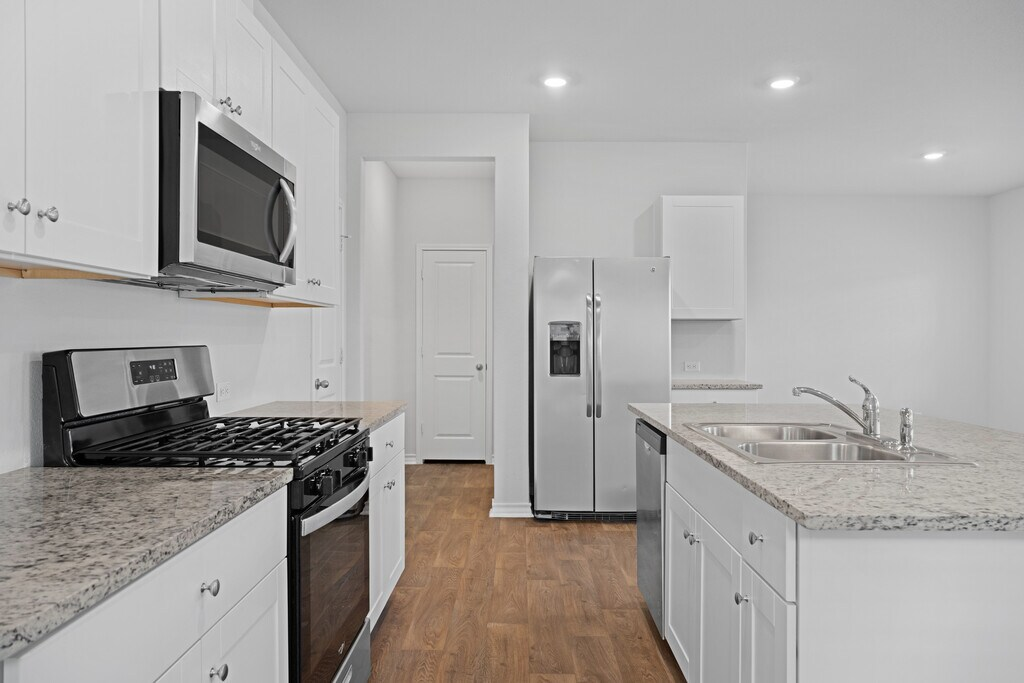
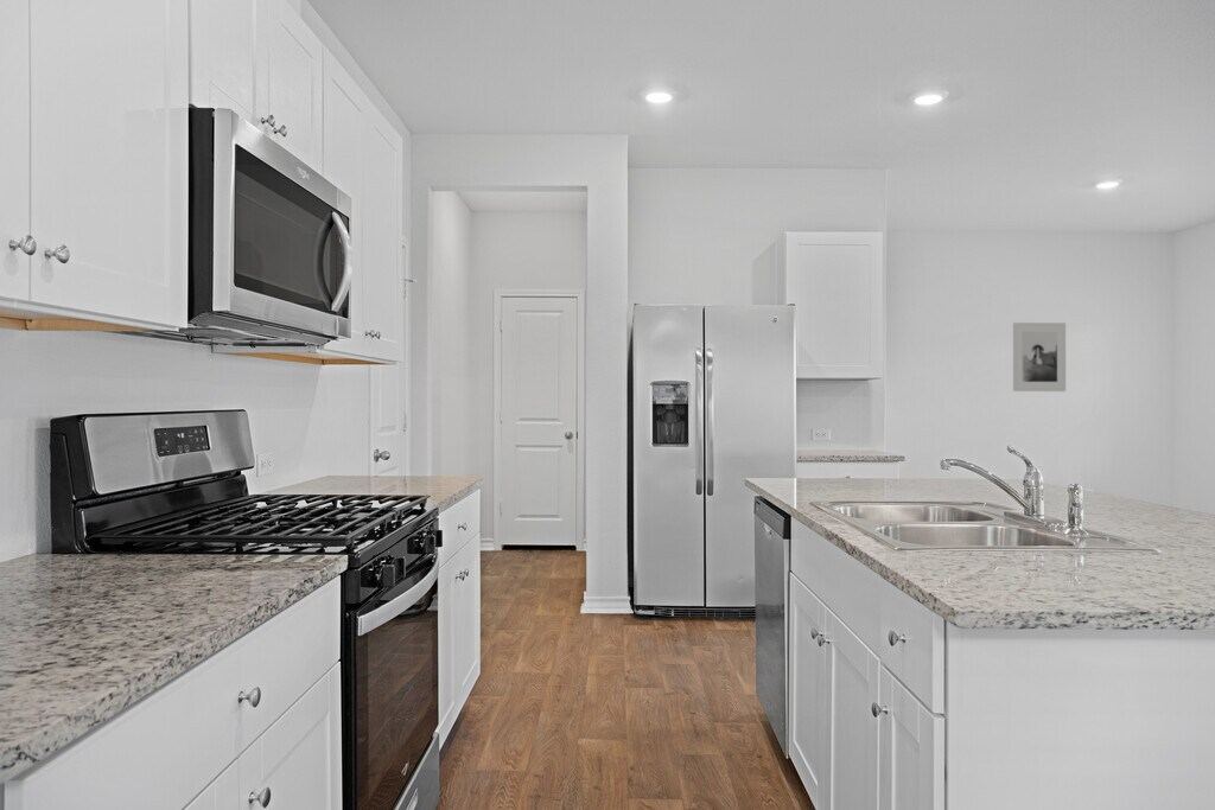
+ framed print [1012,321,1067,393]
